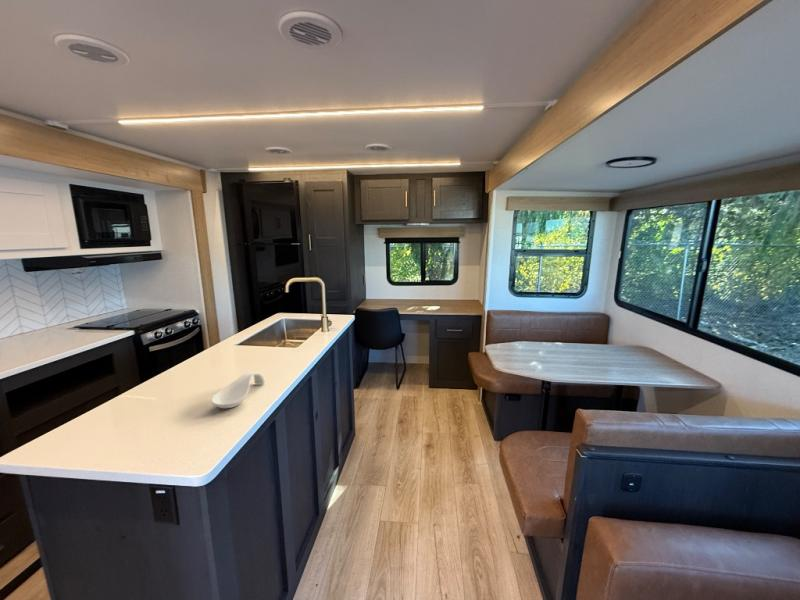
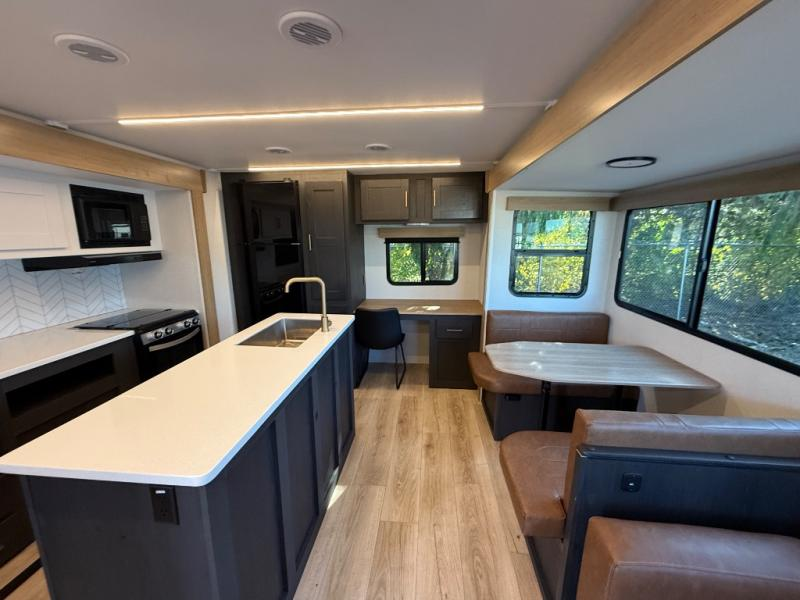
- spoon rest [210,371,266,409]
